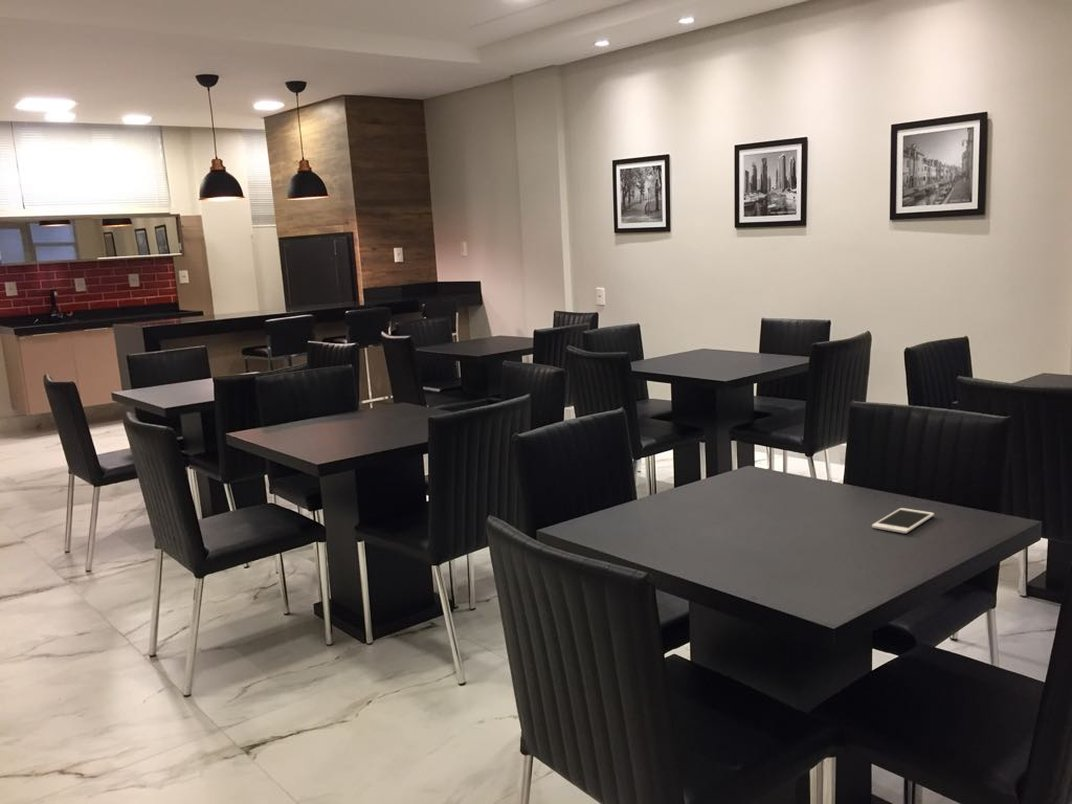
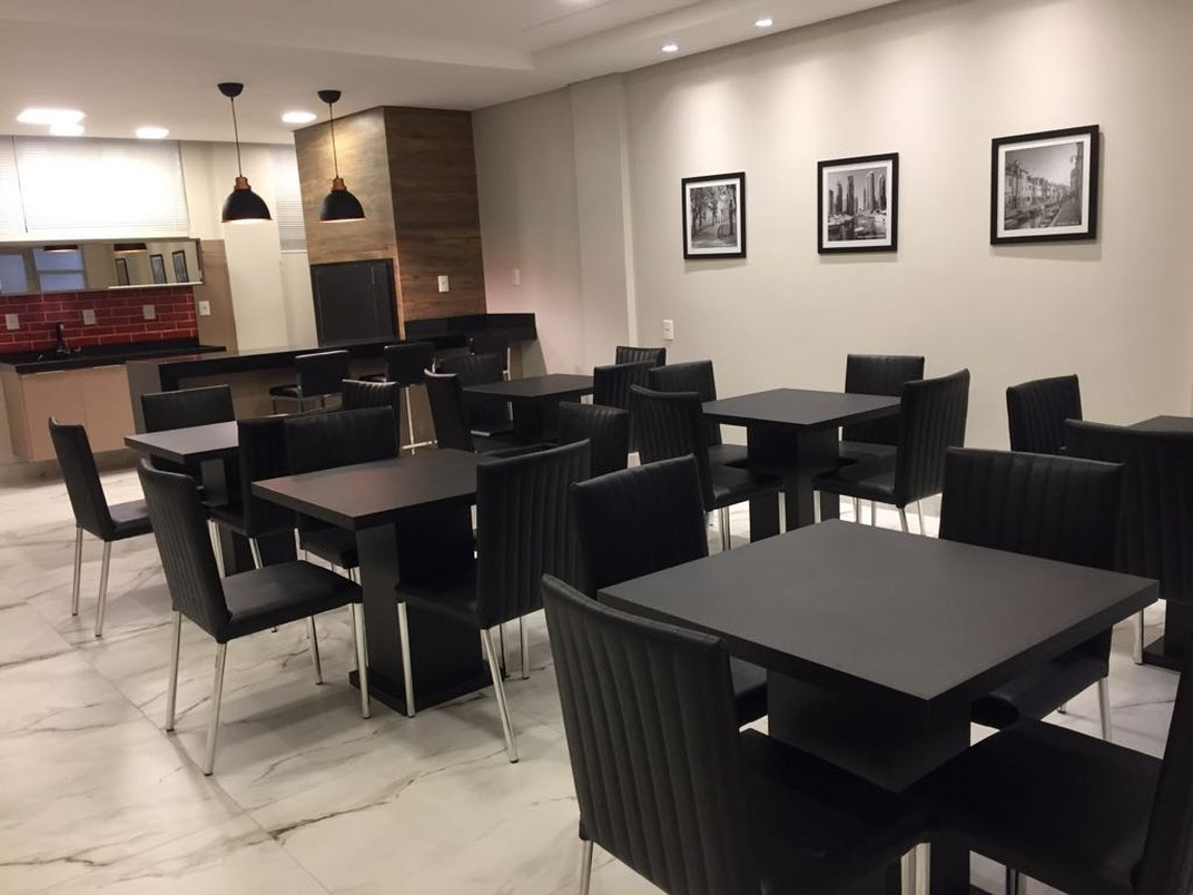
- cell phone [871,507,935,534]
